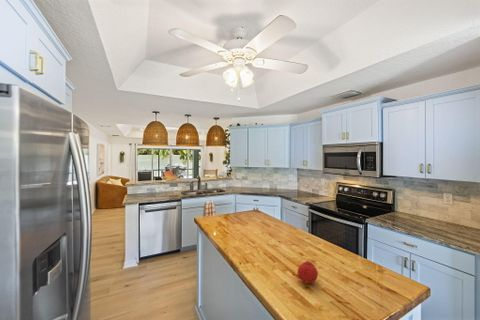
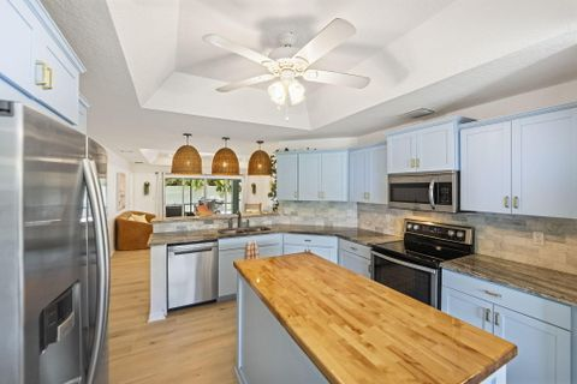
- fruit [297,260,319,284]
